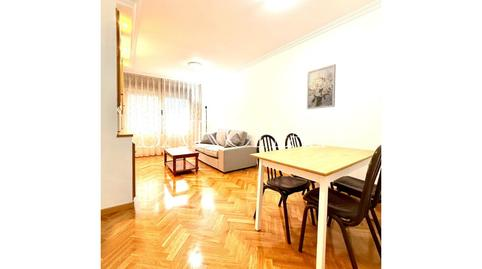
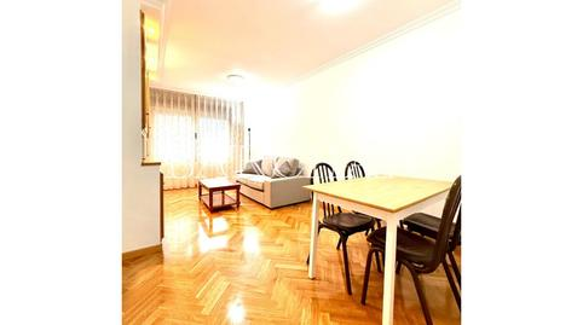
- wall art [306,63,337,110]
